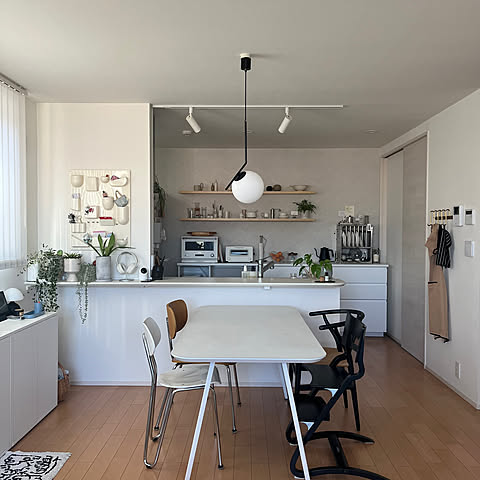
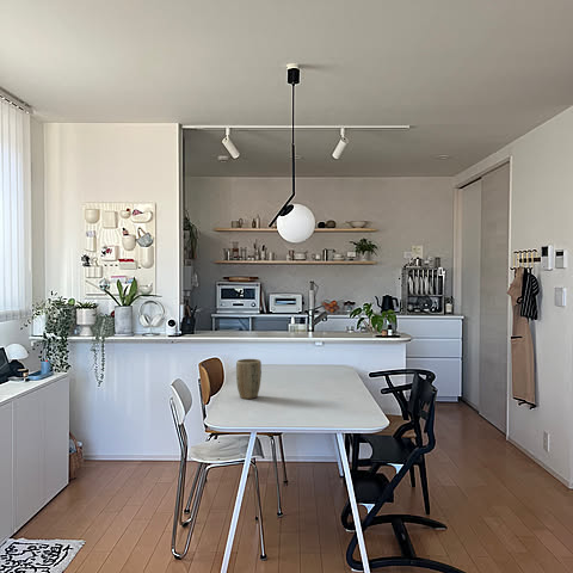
+ plant pot [235,358,263,400]
